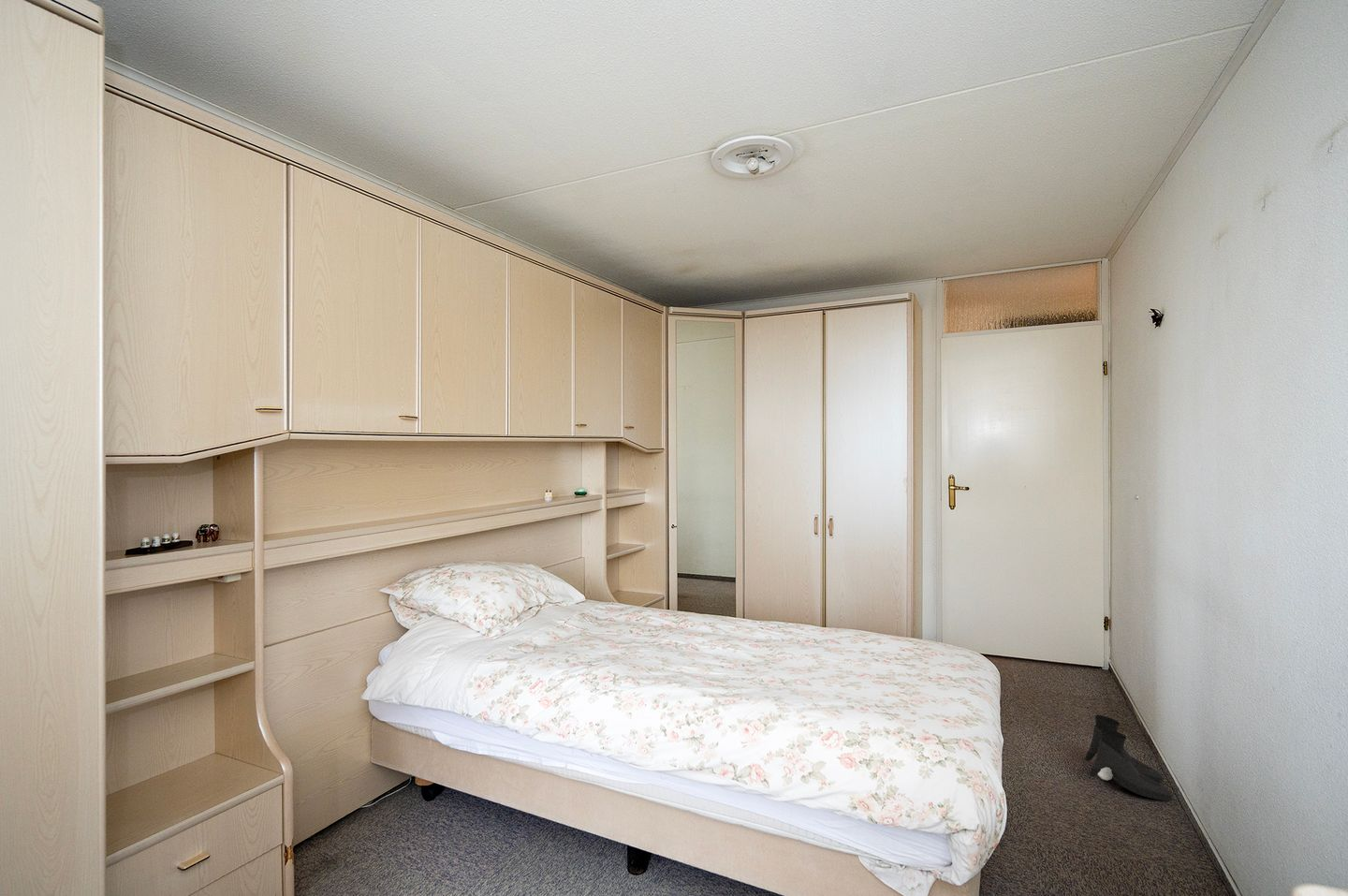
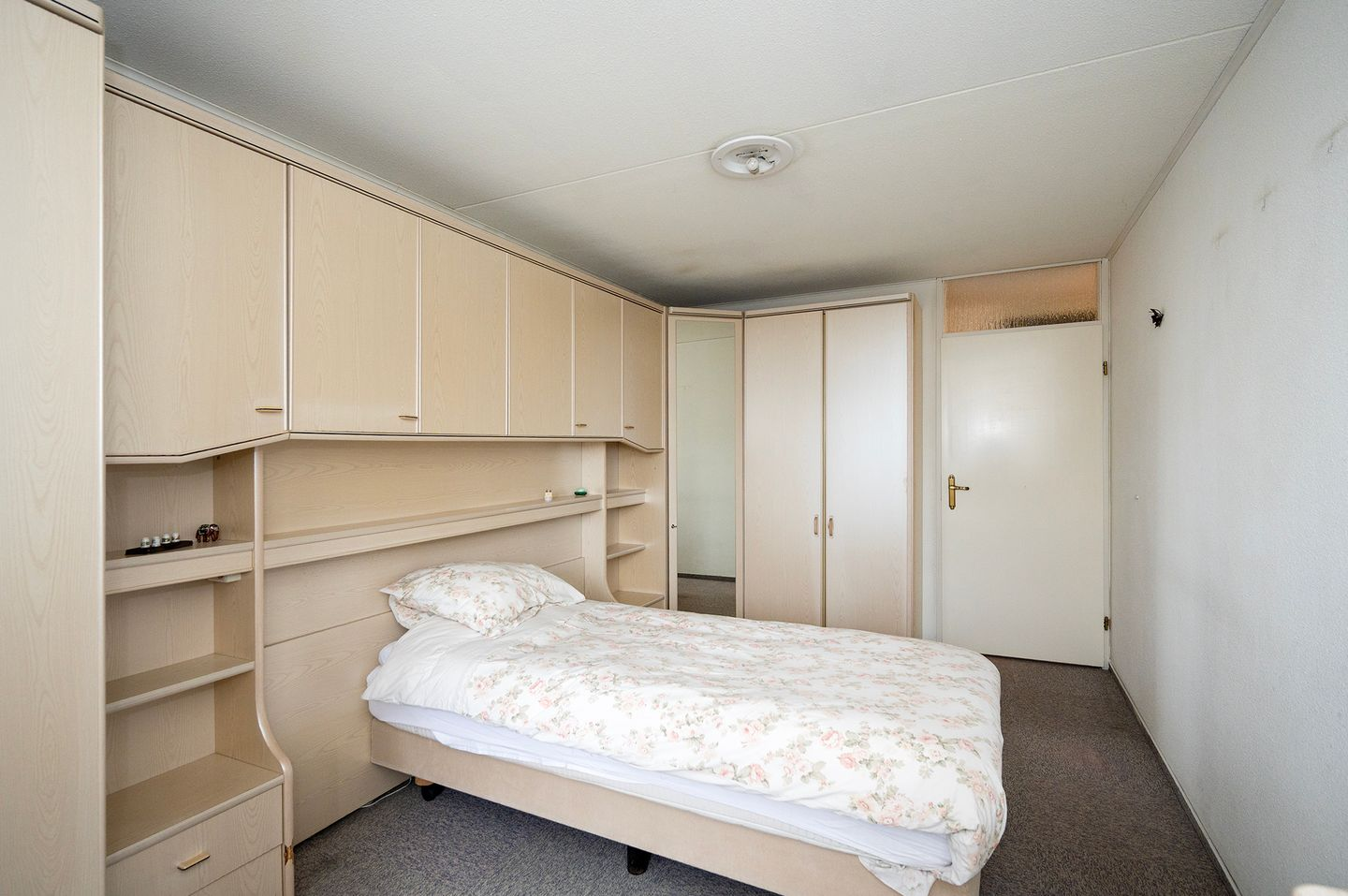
- boots [1084,714,1174,801]
